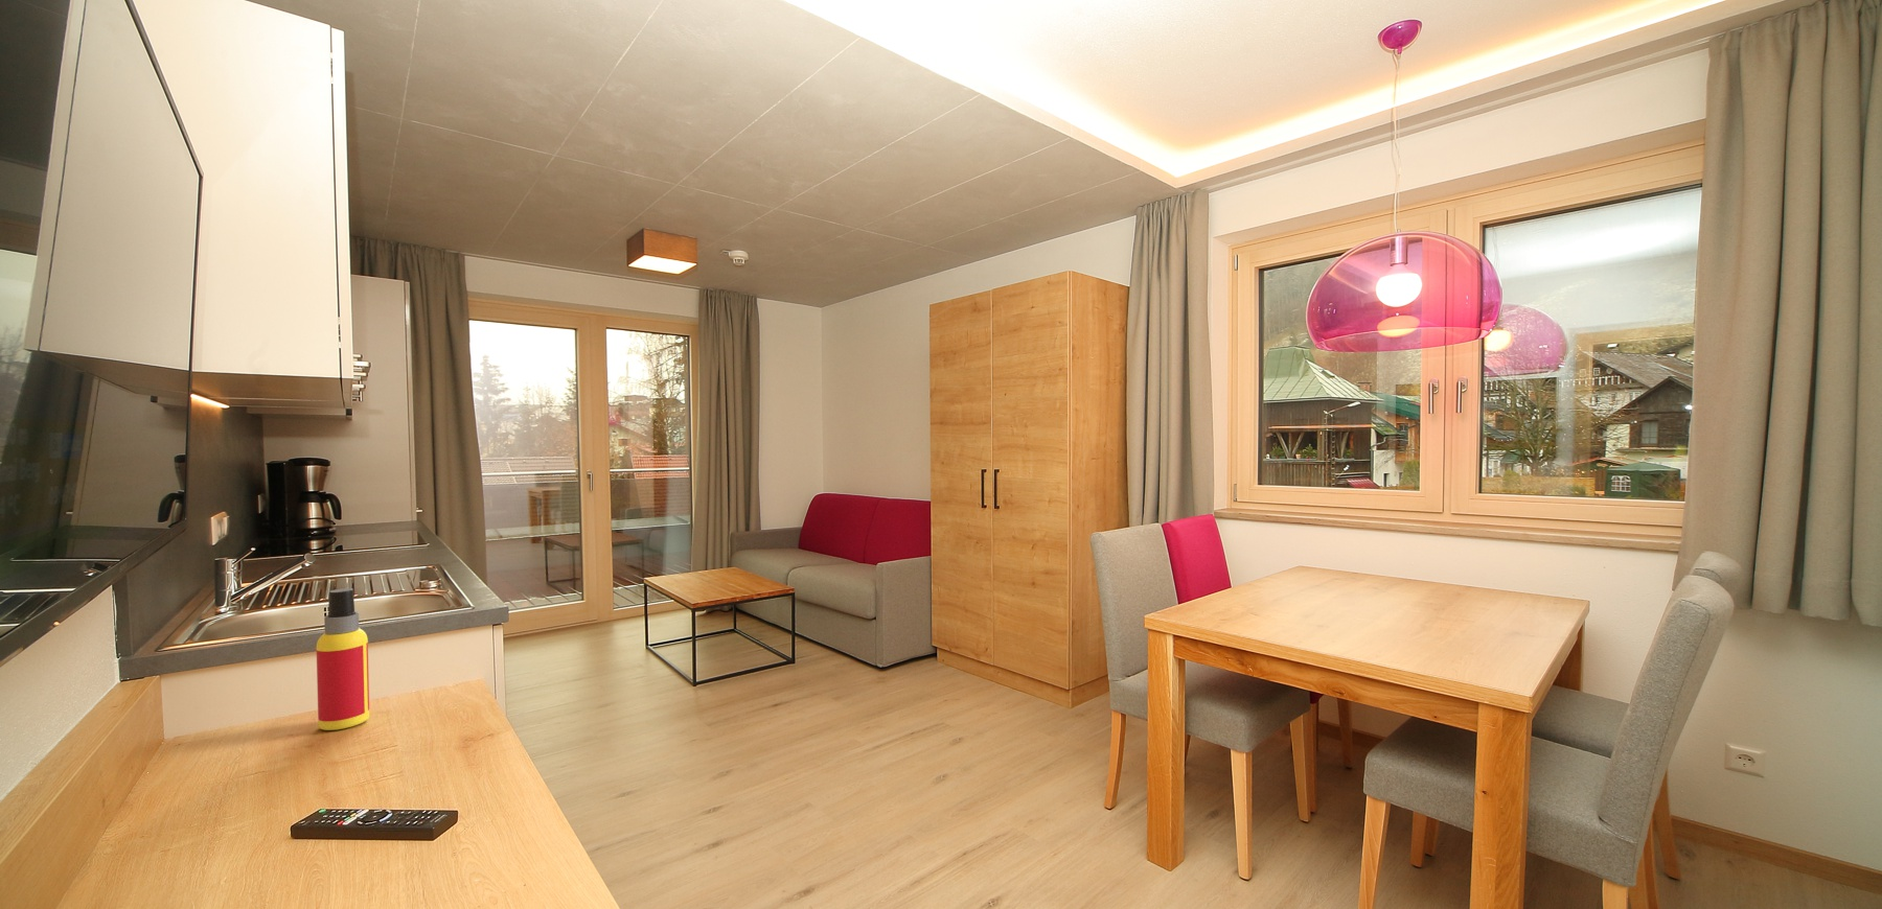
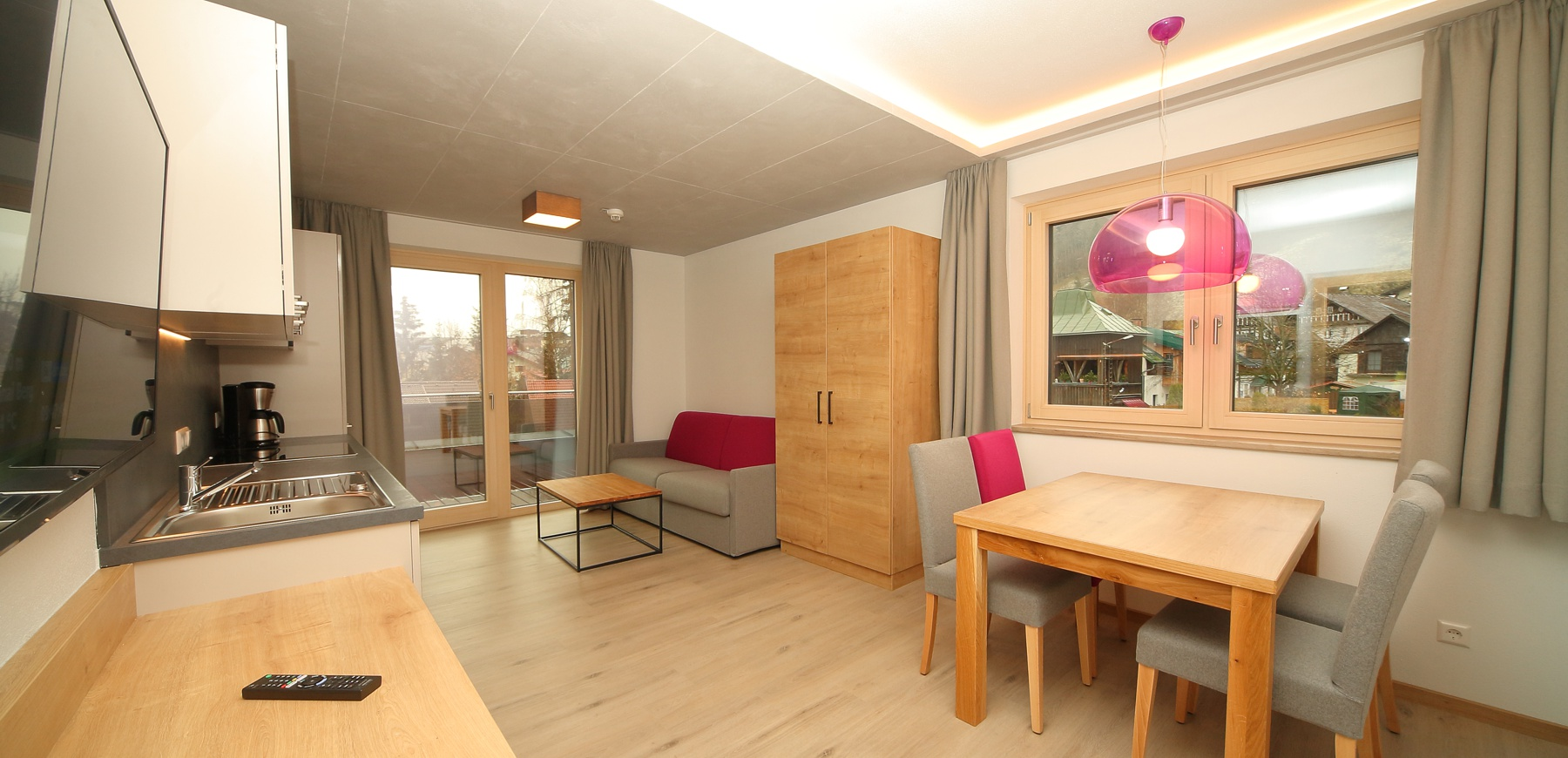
- spray bottle [316,588,370,732]
